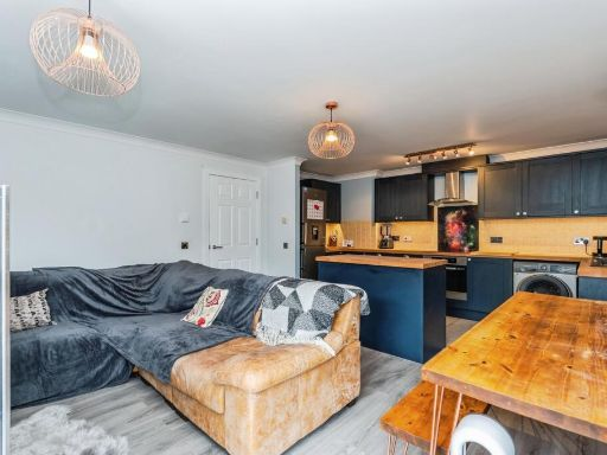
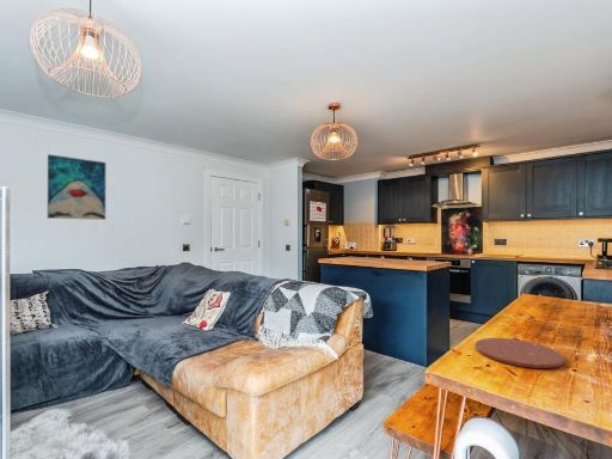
+ wall art [47,153,106,221]
+ plate [475,337,564,369]
